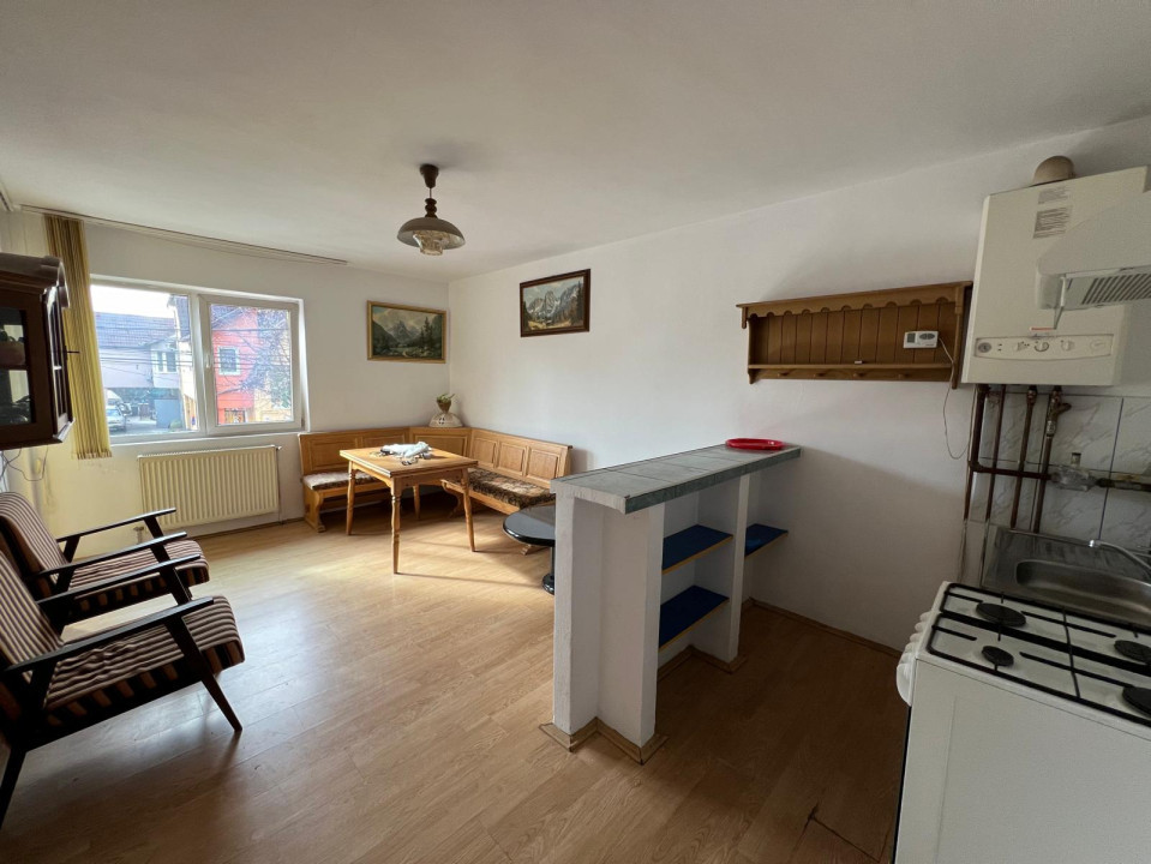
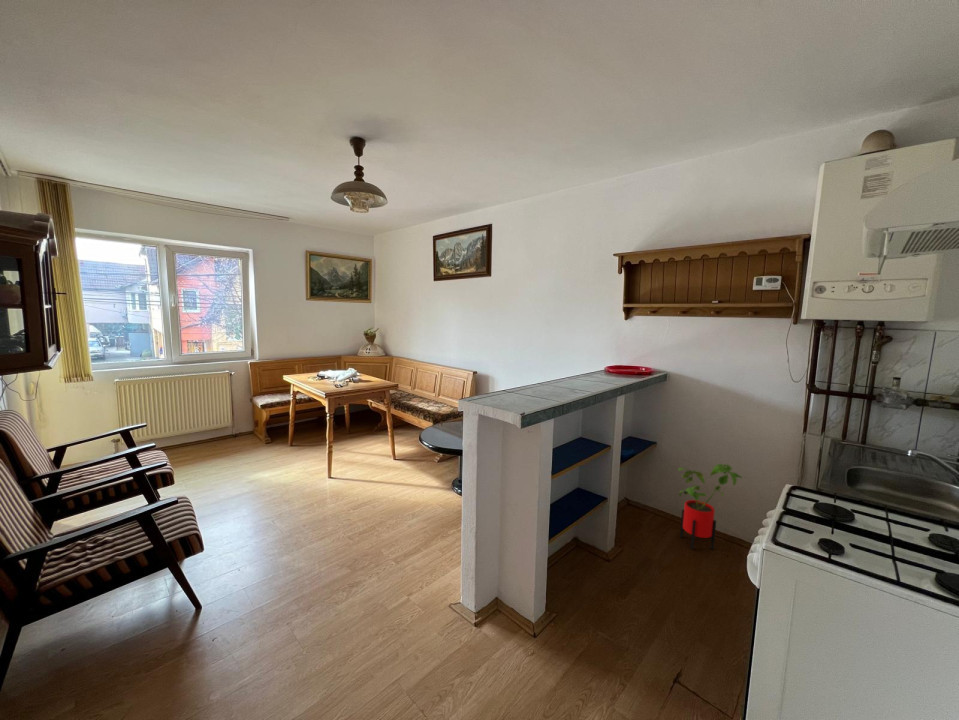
+ house plant [677,463,743,550]
